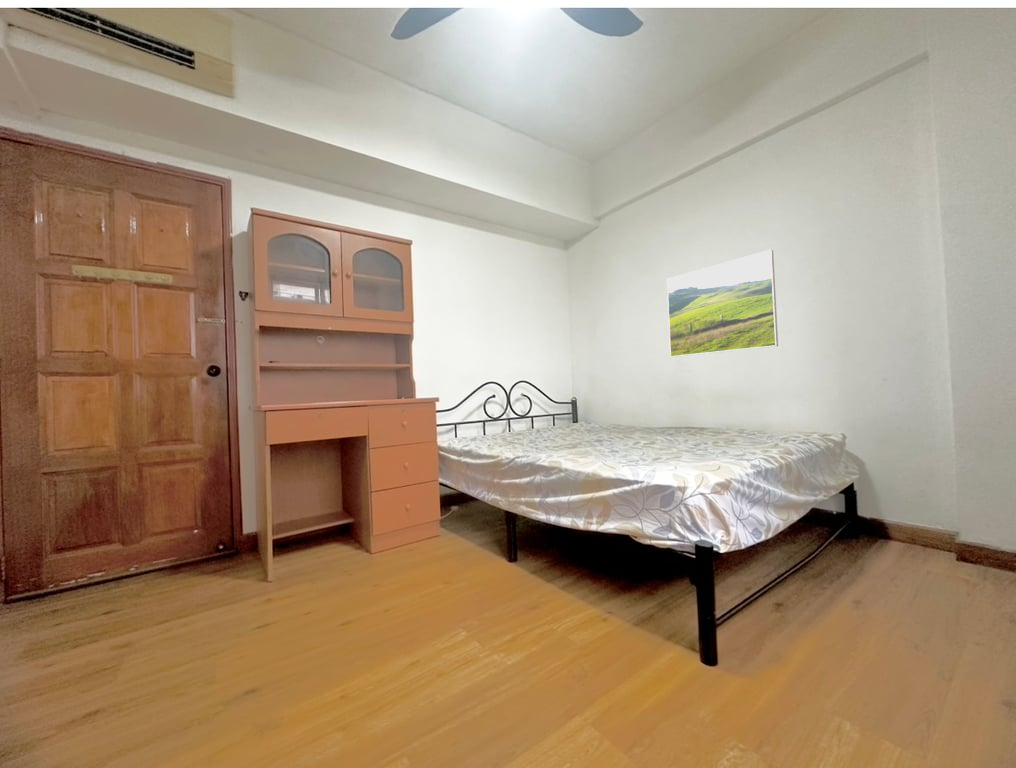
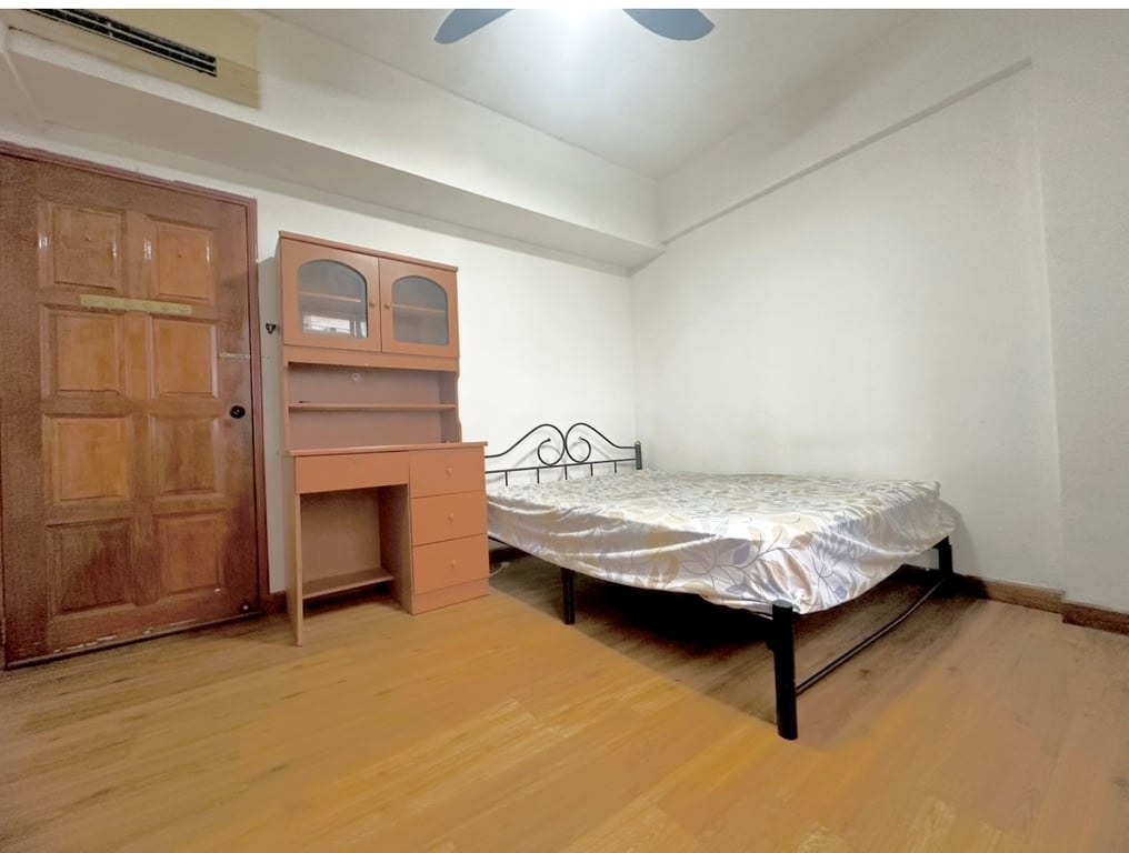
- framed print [666,249,779,358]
